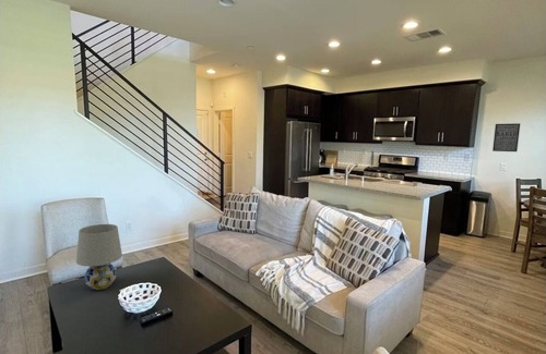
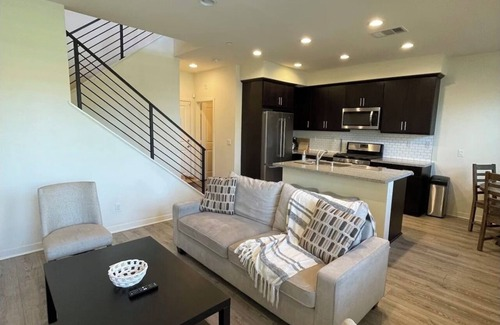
- wall art [491,122,521,152]
- table lamp [75,223,123,291]
